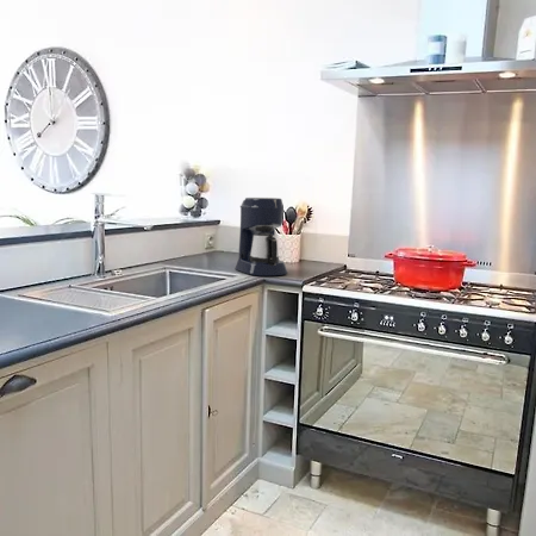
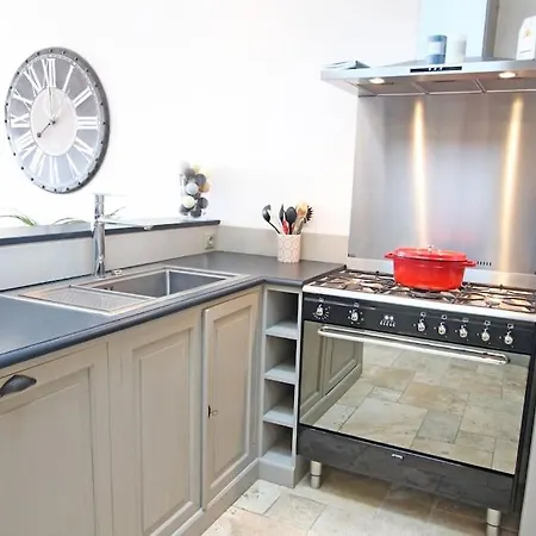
- coffee maker [233,197,288,278]
